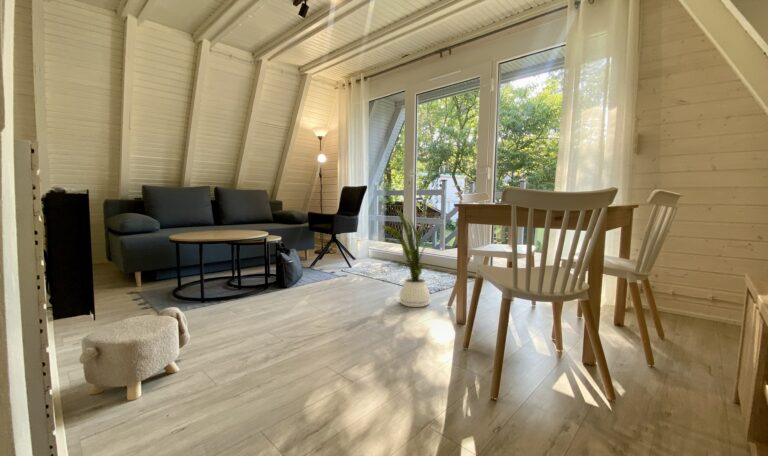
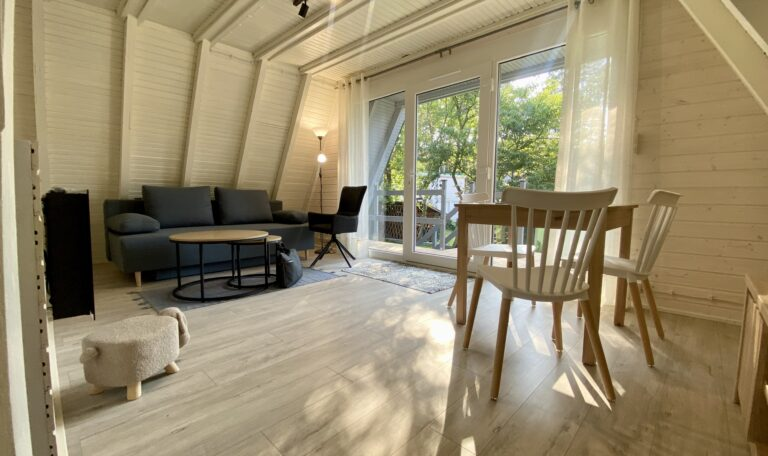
- house plant [381,208,438,308]
